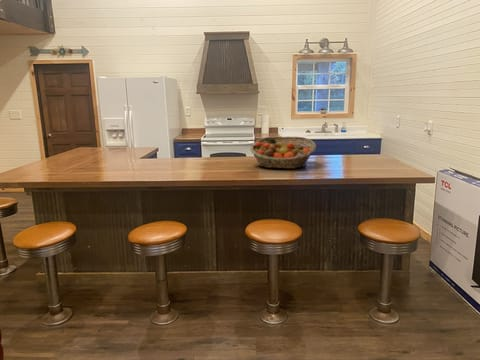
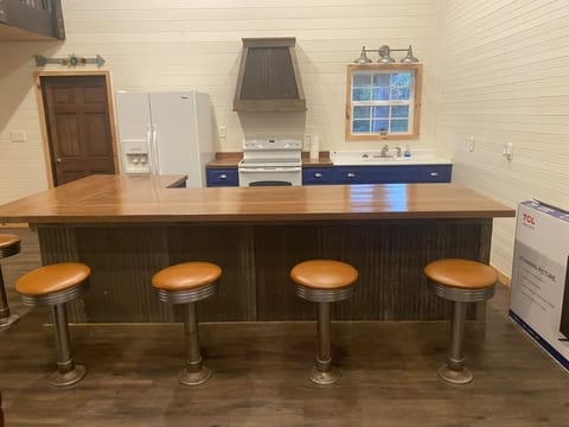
- fruit basket [249,136,317,169]
